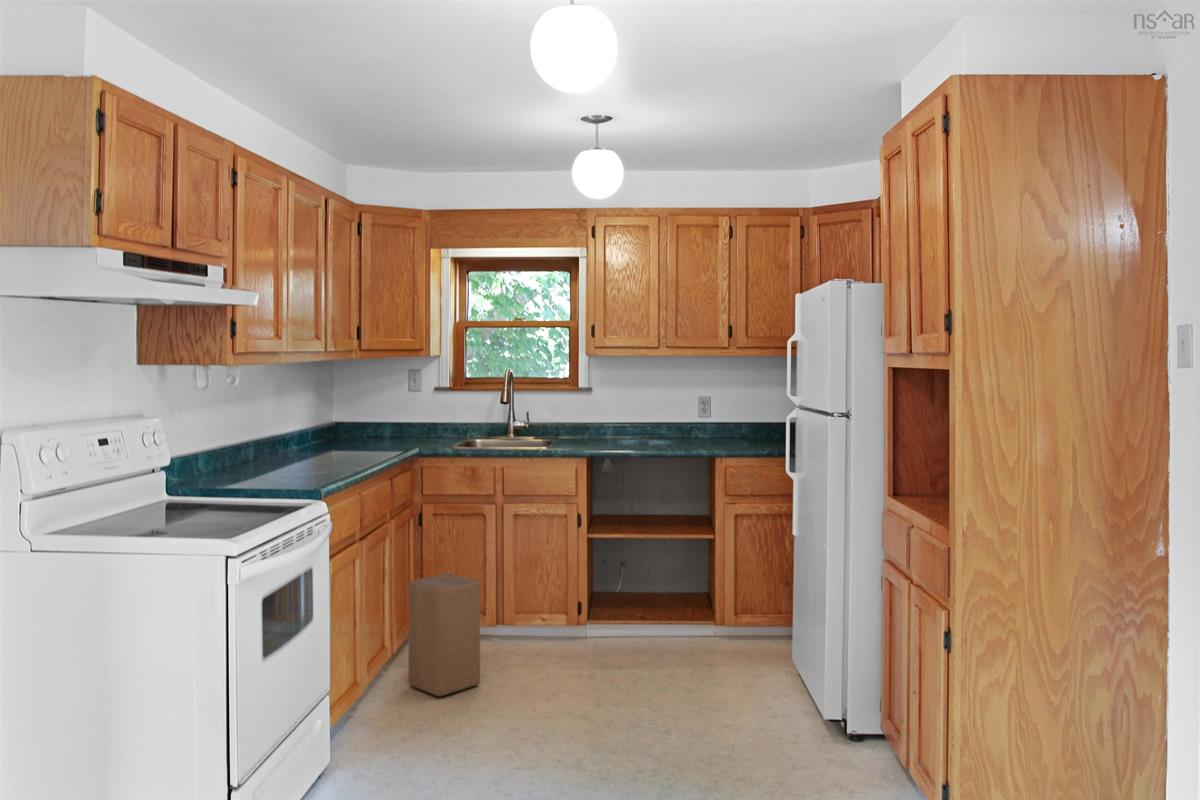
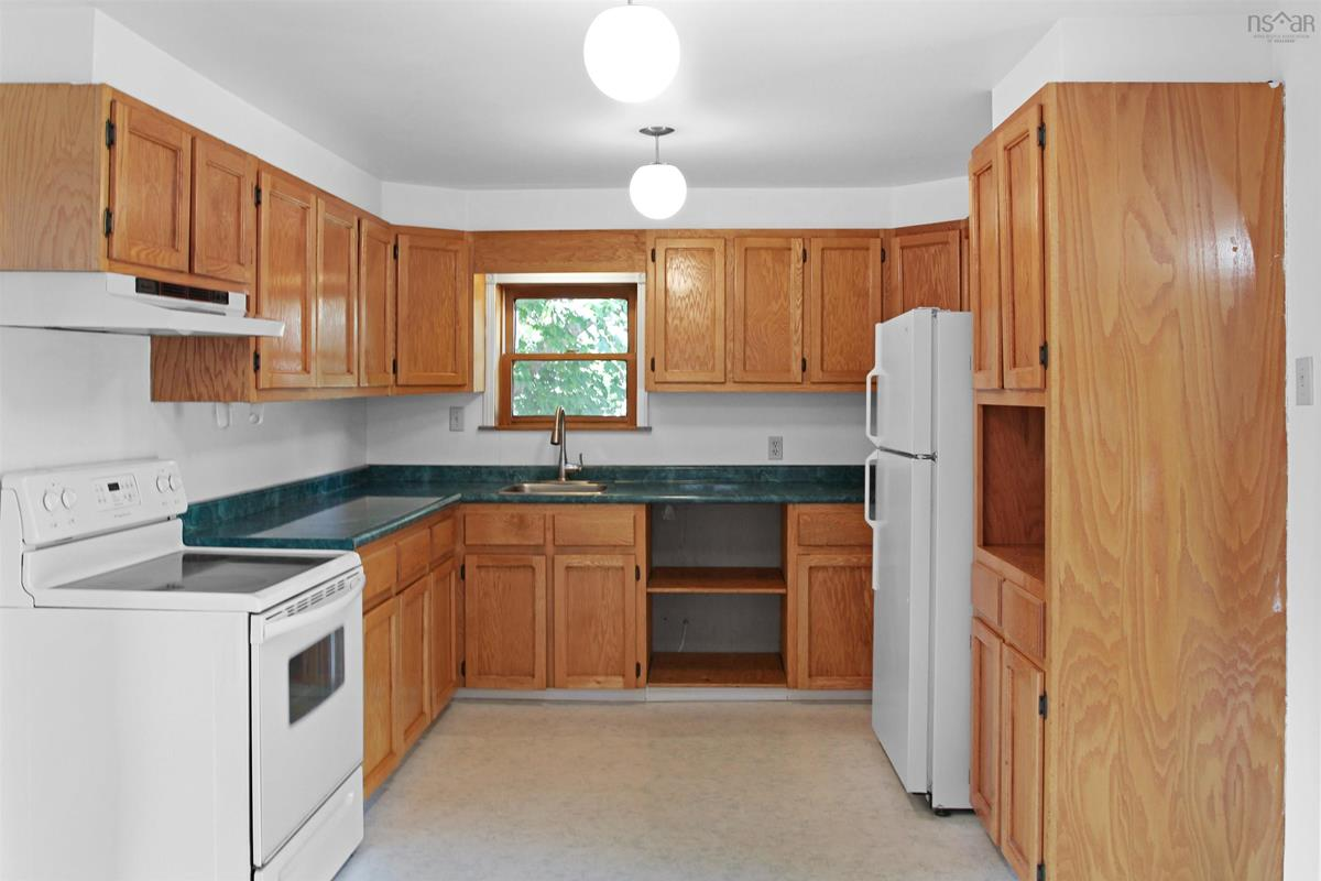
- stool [407,572,481,698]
